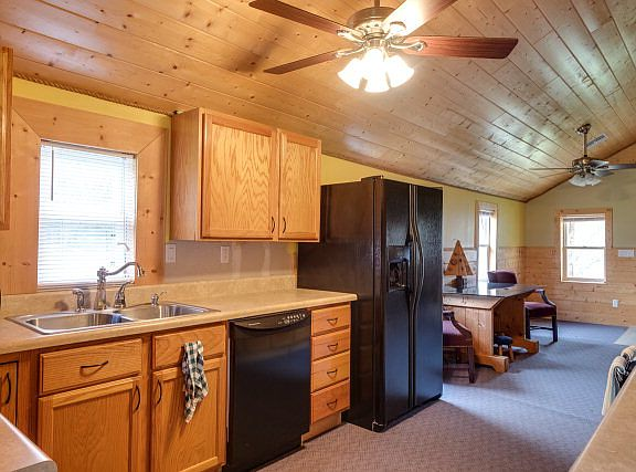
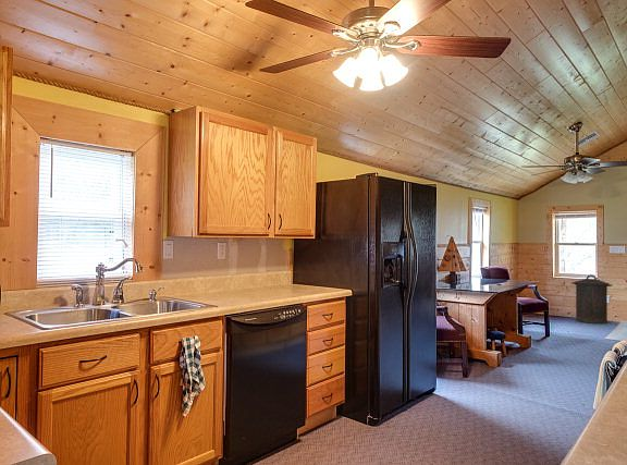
+ trash can [570,273,614,325]
